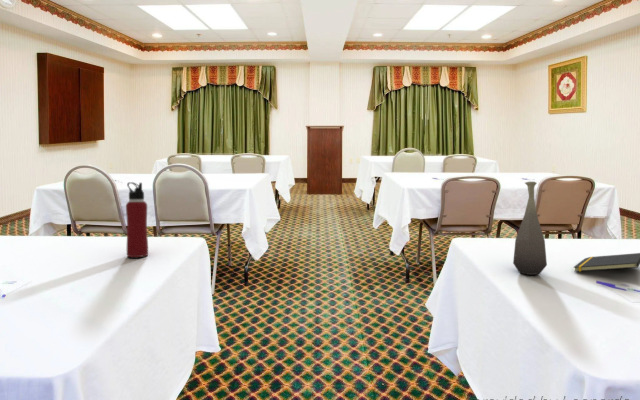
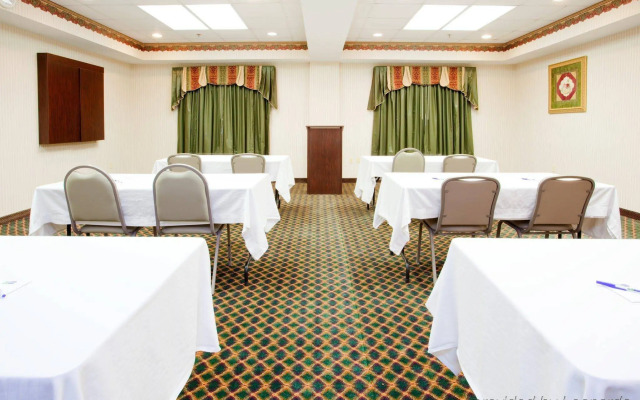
- notepad [572,252,640,273]
- water bottle [125,181,149,258]
- bottle [512,181,548,276]
